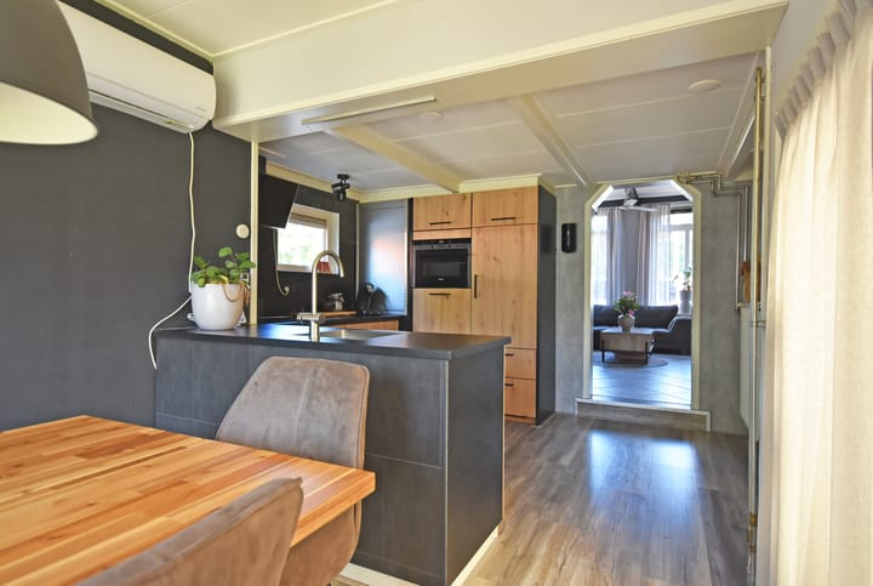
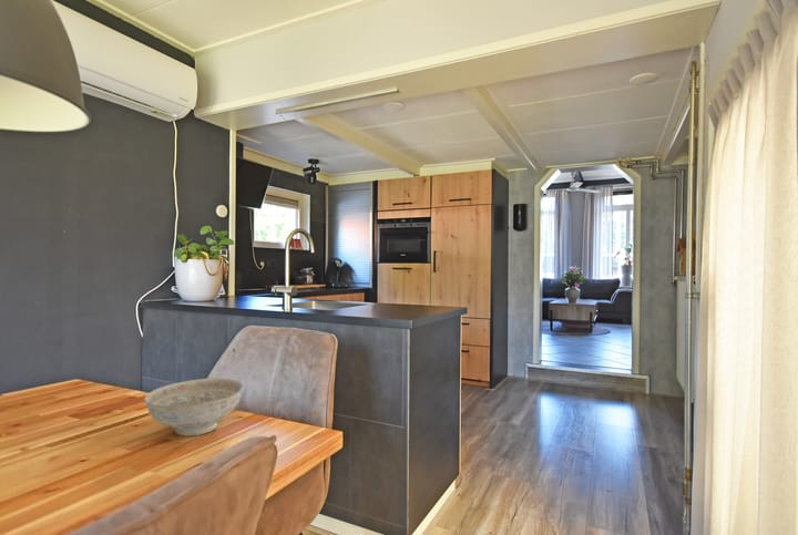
+ decorative bowl [143,377,244,438]
